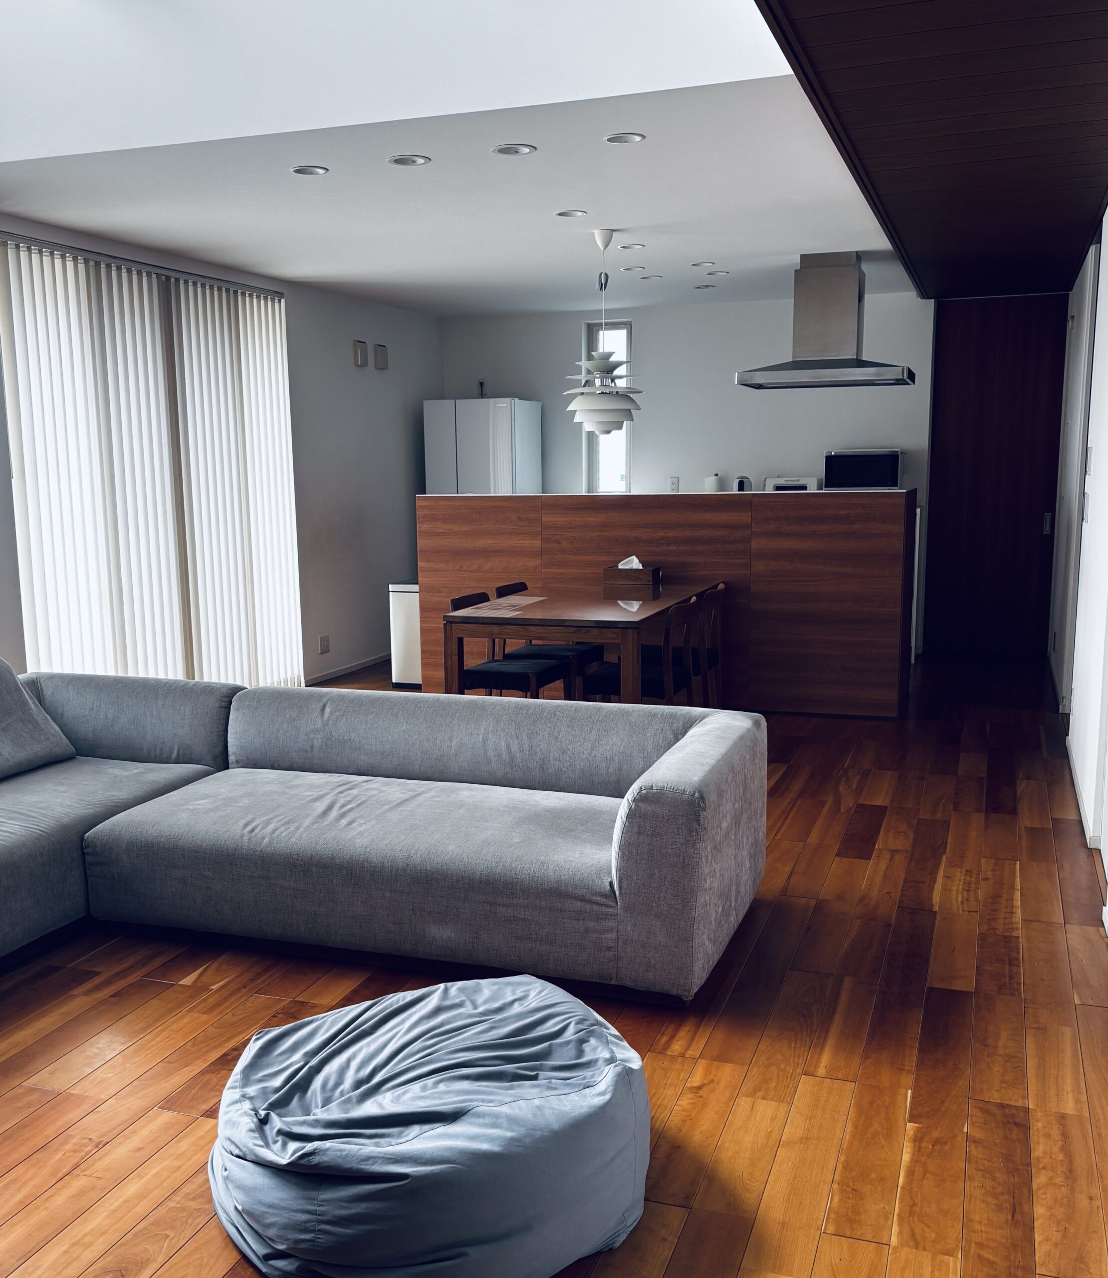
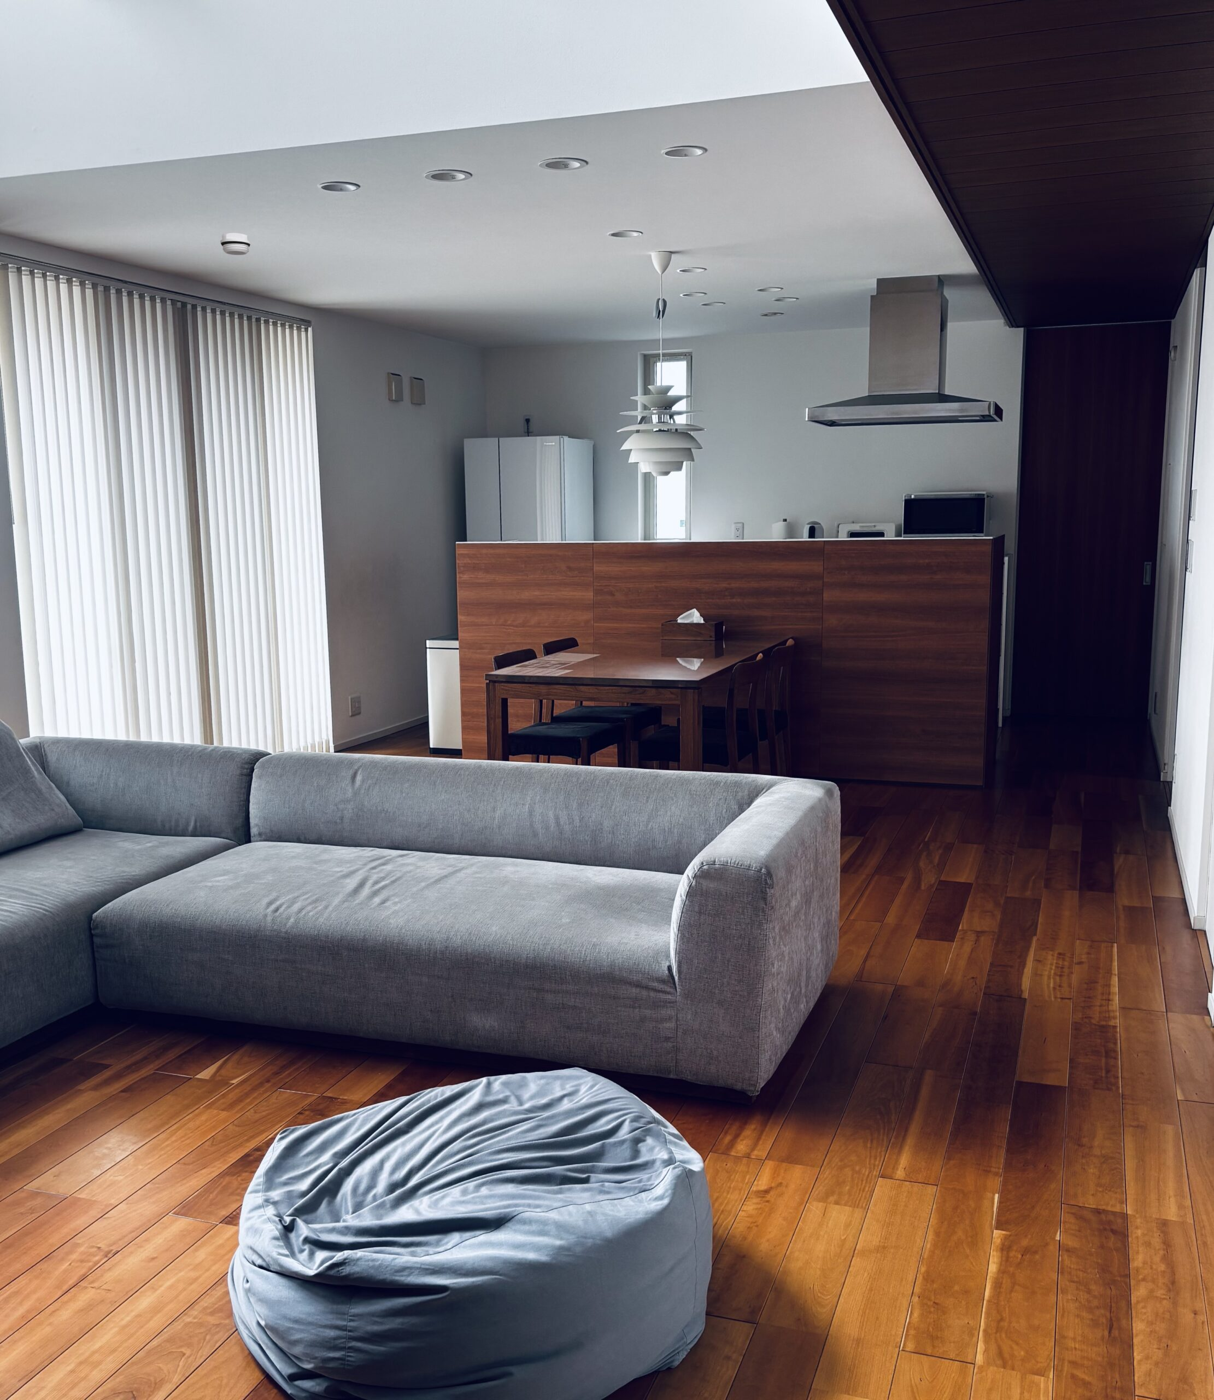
+ smoke detector [220,232,251,256]
